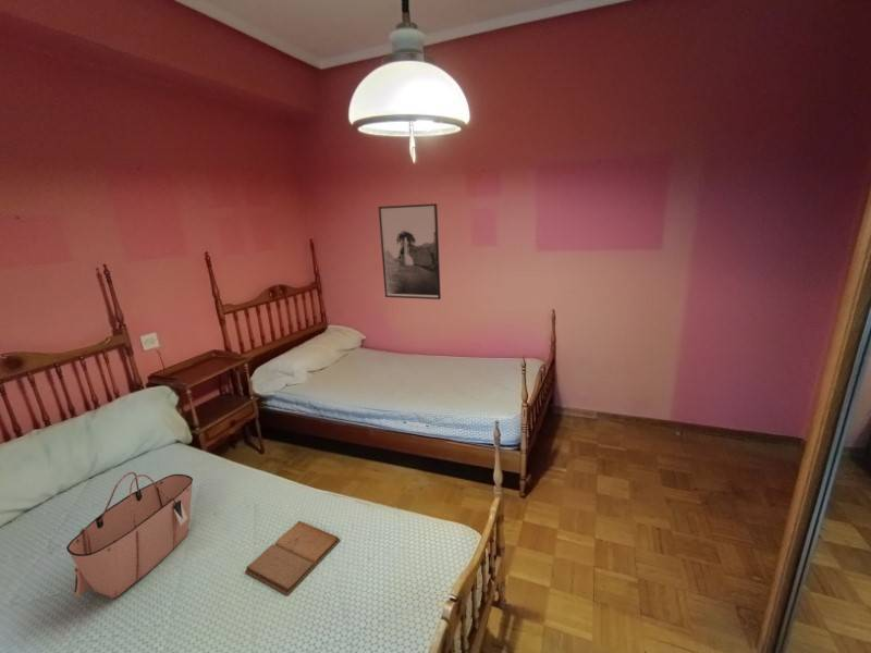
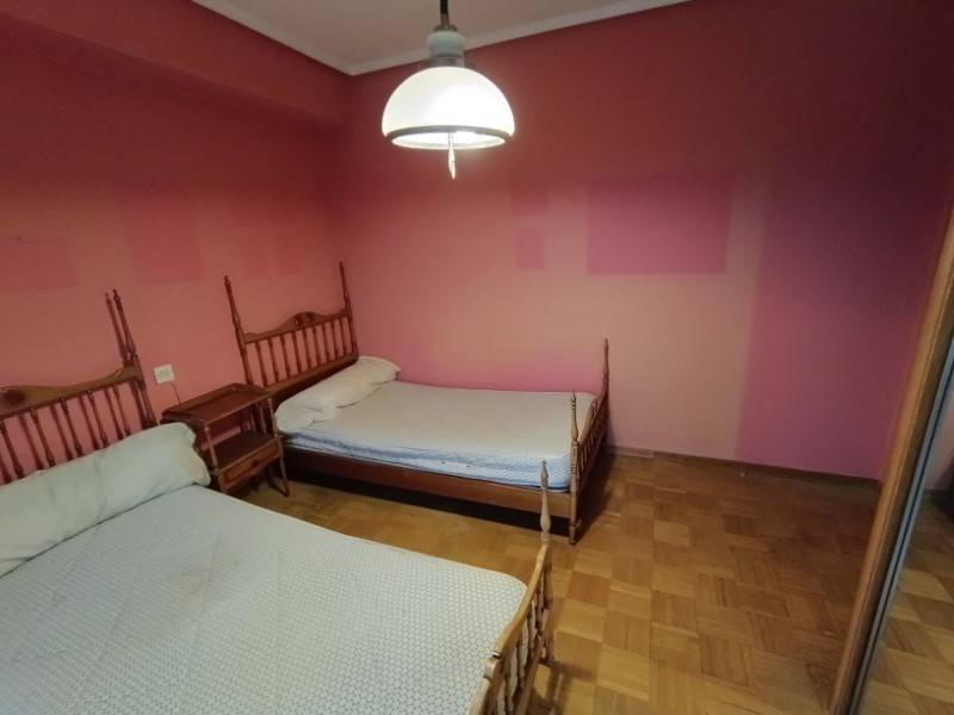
- book [244,520,342,595]
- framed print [378,202,442,300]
- tote bag [65,471,194,600]
